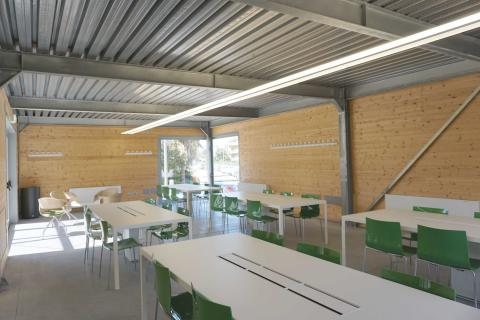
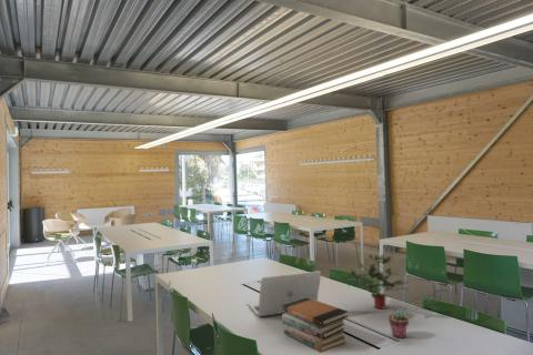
+ potted succulent [388,310,410,339]
+ potted plant [343,253,410,310]
+ laptop [245,270,322,317]
+ book stack [281,297,349,354]
